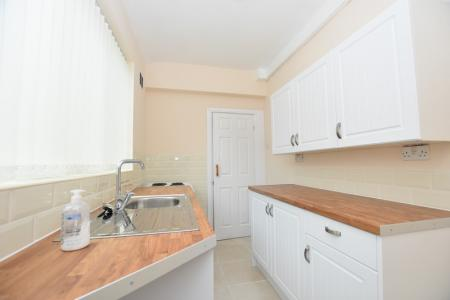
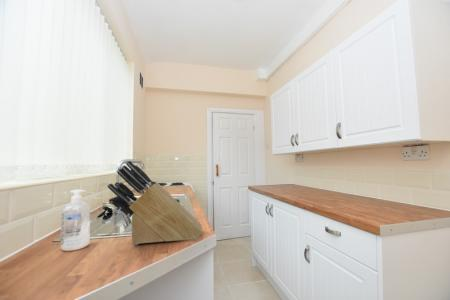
+ knife block [106,160,204,246]
